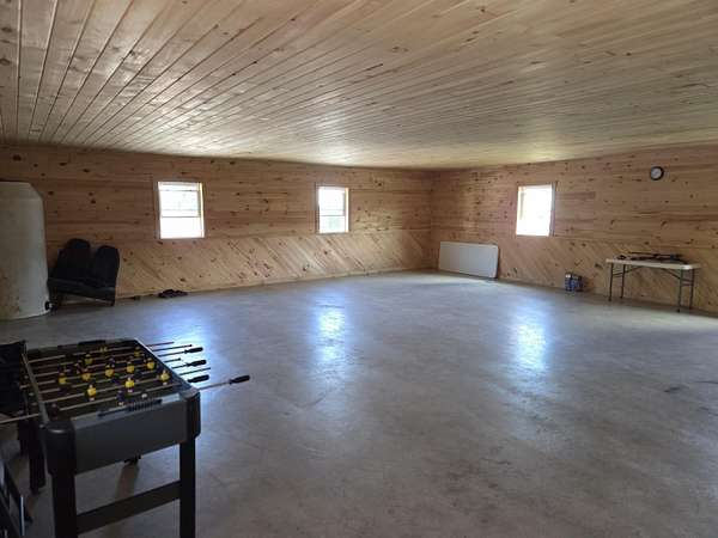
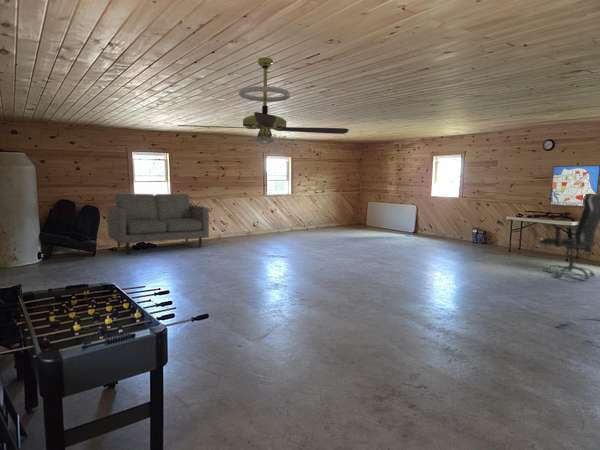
+ sofa [106,193,210,256]
+ ceiling fan [176,56,350,153]
+ office chair [538,194,600,280]
+ wall art [549,164,600,208]
